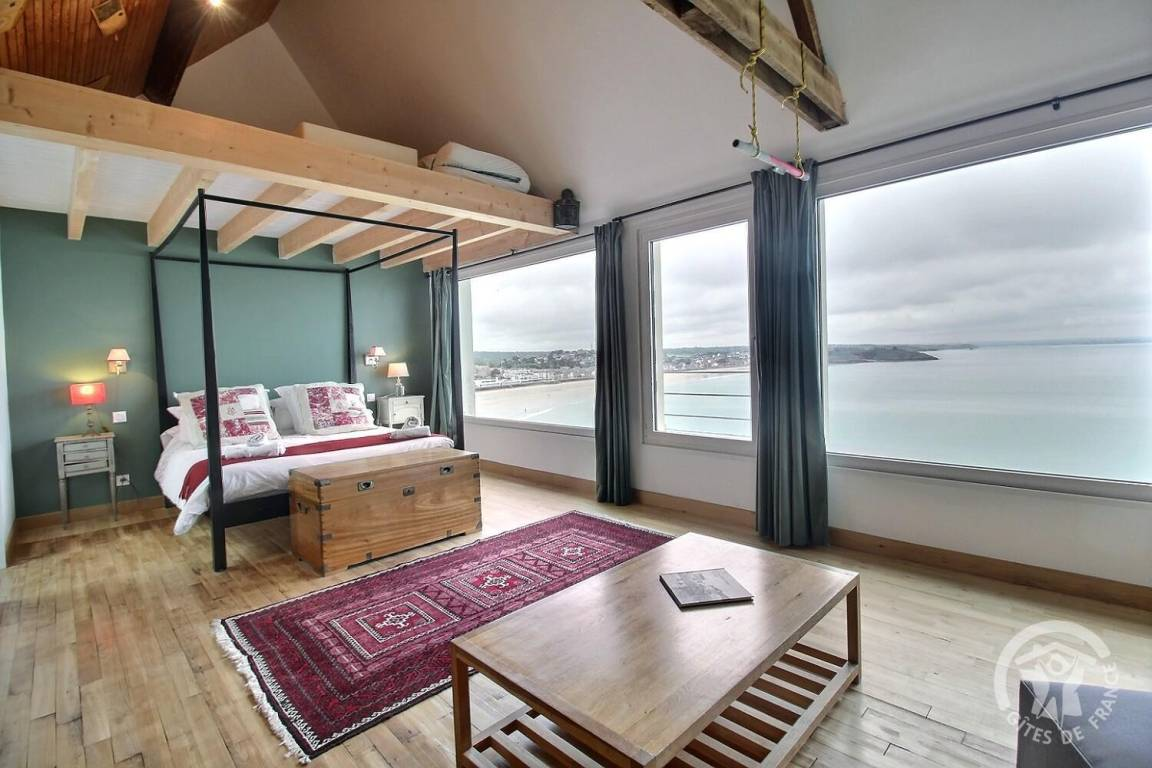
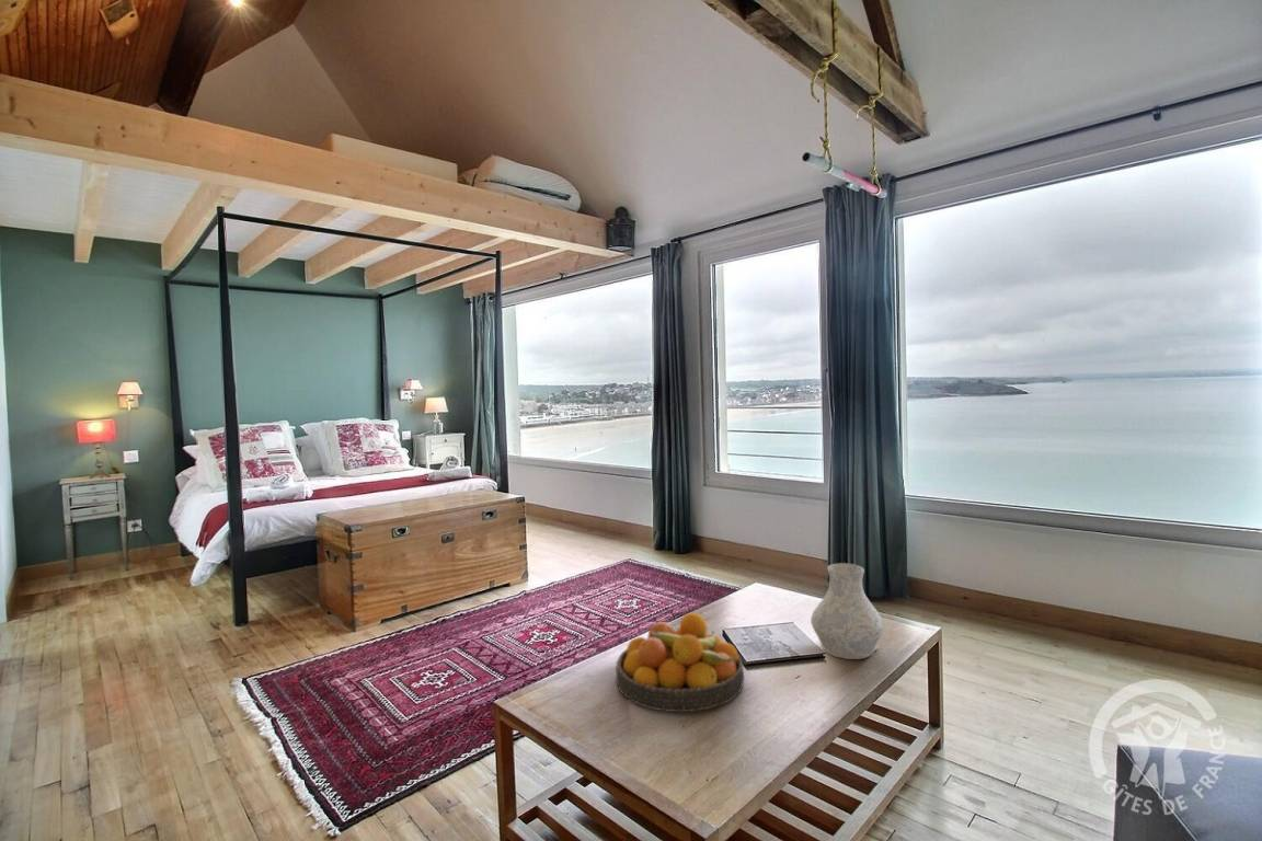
+ vase [810,562,885,660]
+ fruit bowl [615,612,745,713]
